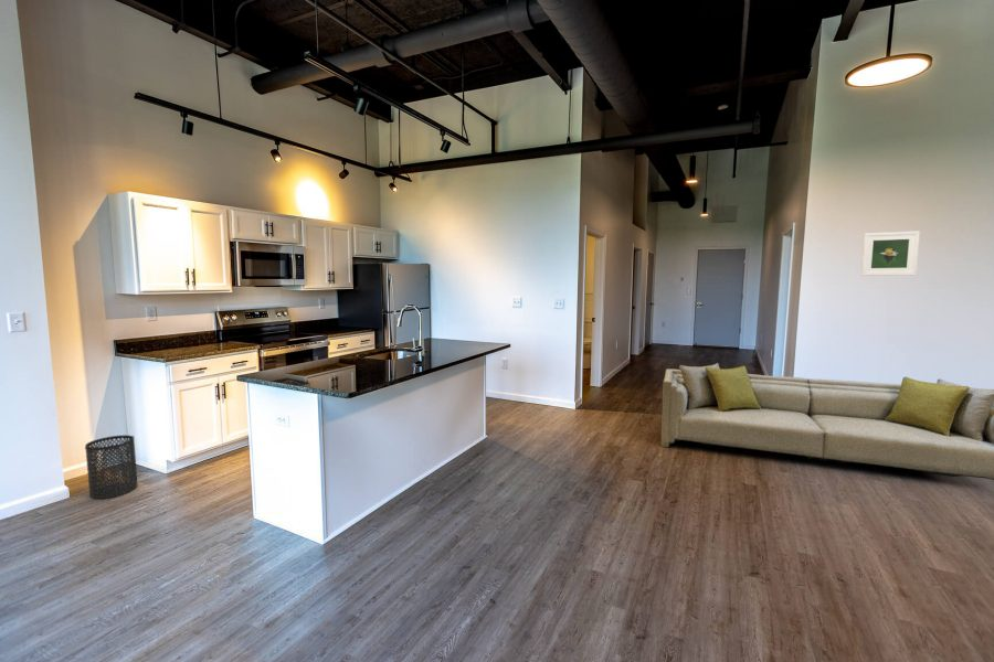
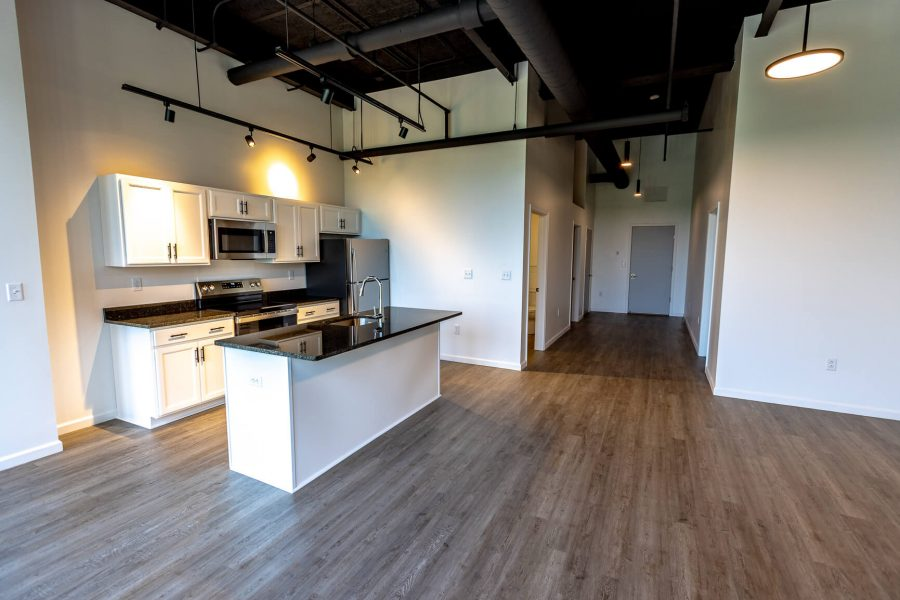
- trash can [84,434,139,500]
- sofa [660,362,994,481]
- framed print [860,229,921,277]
